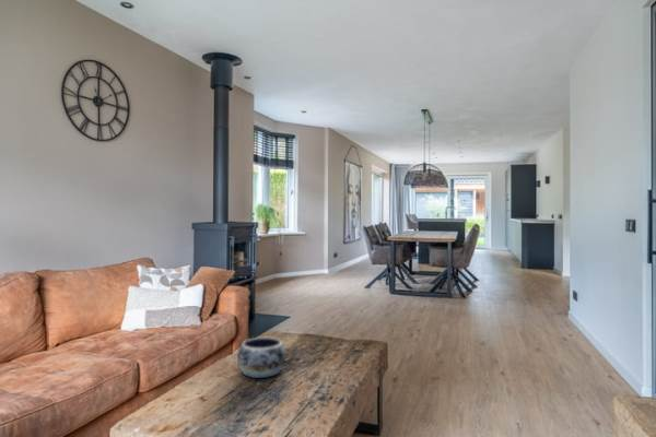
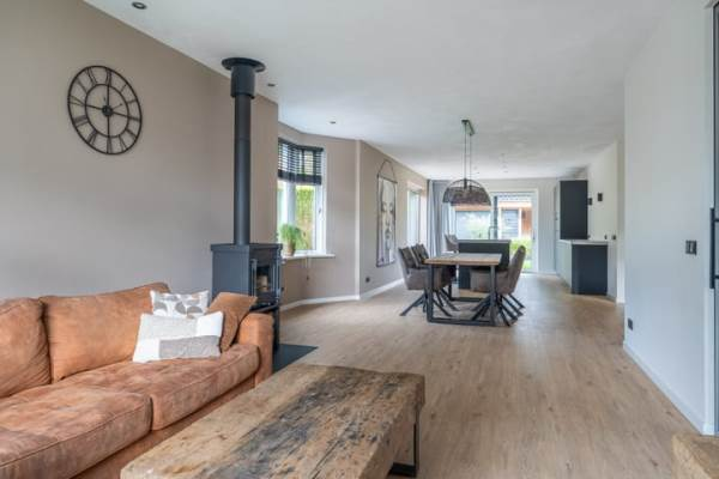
- decorative bowl [236,336,288,379]
